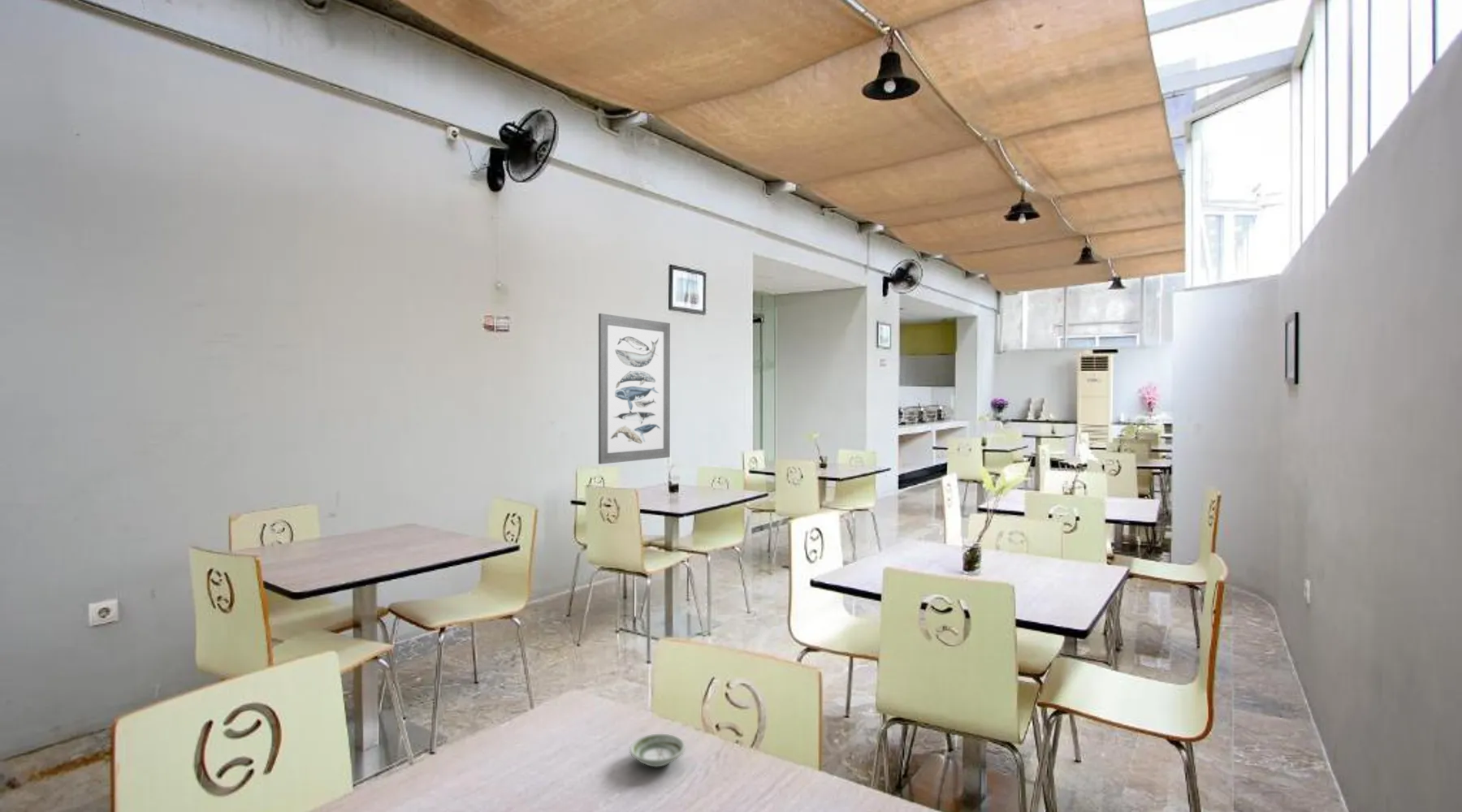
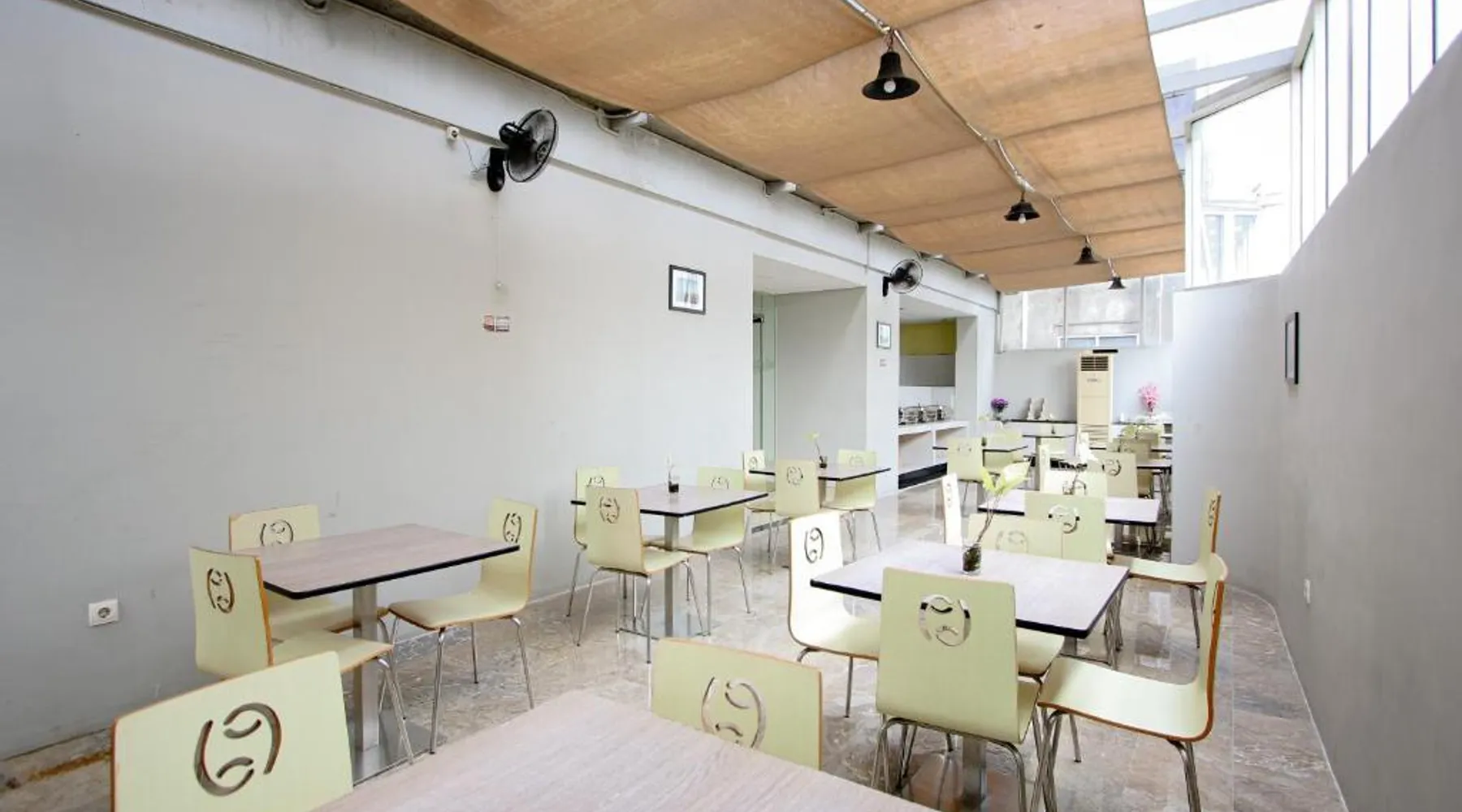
- saucer [629,733,686,767]
- wall art [598,313,671,465]
